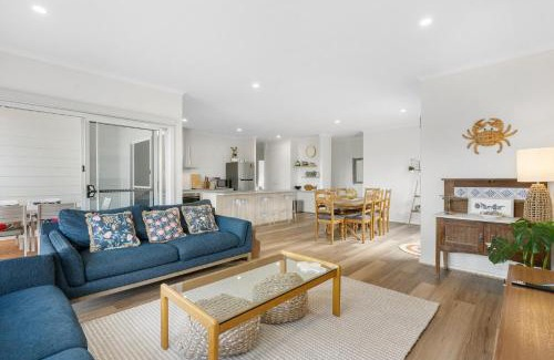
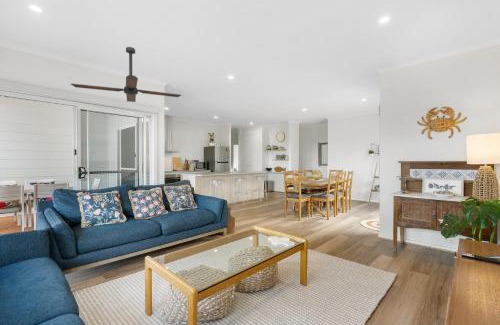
+ ceiling fan [70,46,182,103]
